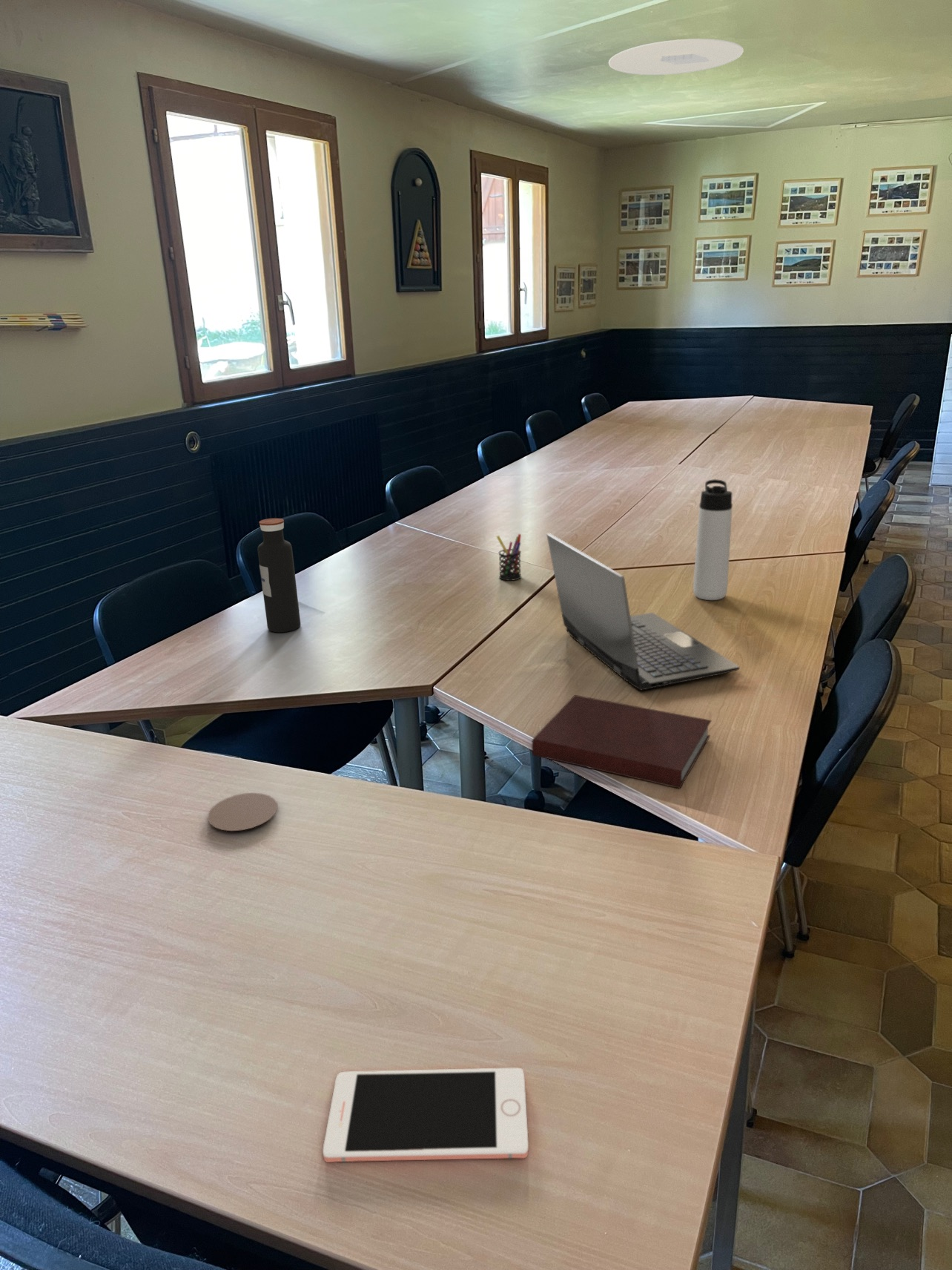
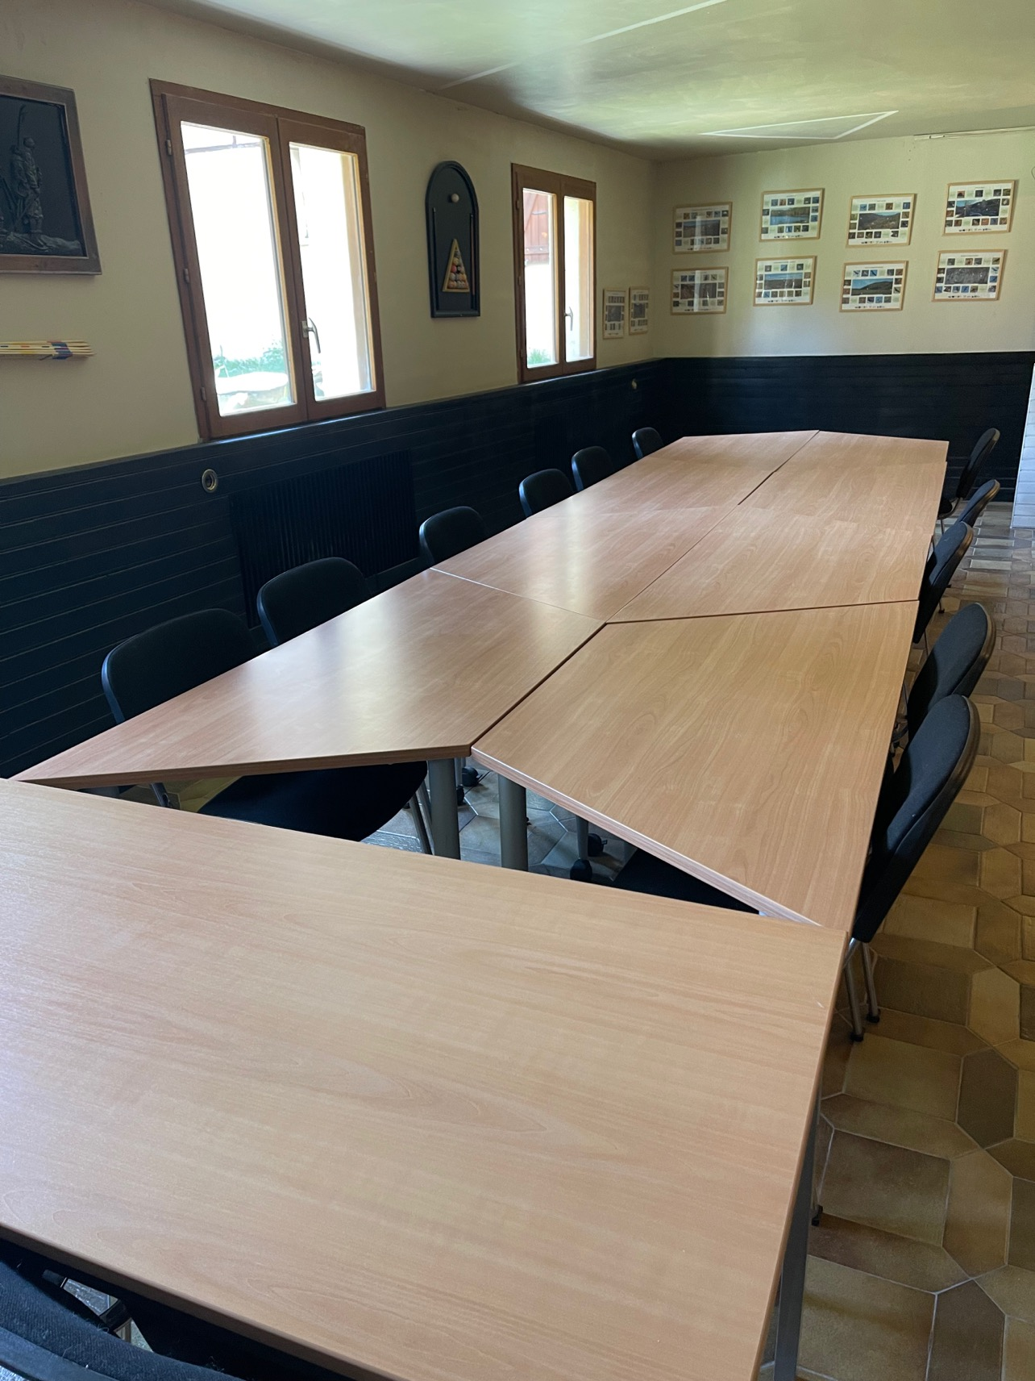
- ceiling light [608,38,744,76]
- thermos bottle [692,478,733,601]
- notebook [531,694,713,789]
- coaster [207,792,278,832]
- laptop computer [546,533,741,691]
- water bottle [257,518,301,633]
- pen holder [496,533,522,582]
- cell phone [322,1067,529,1163]
